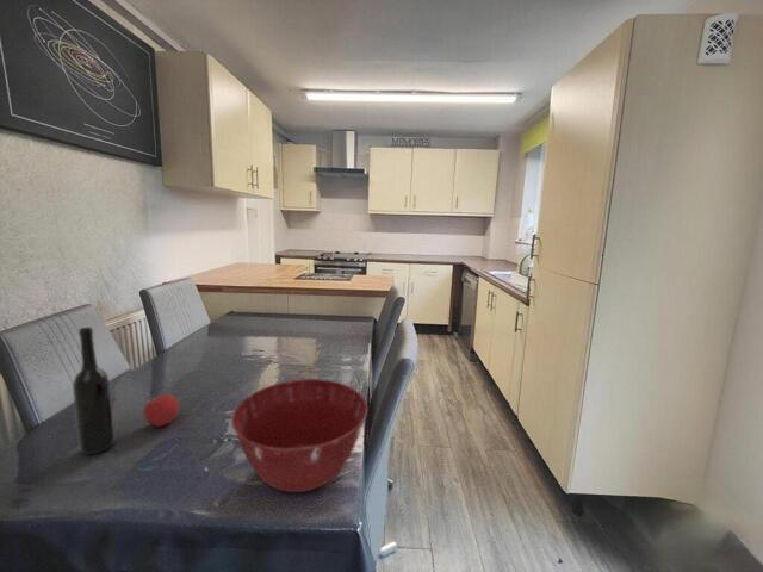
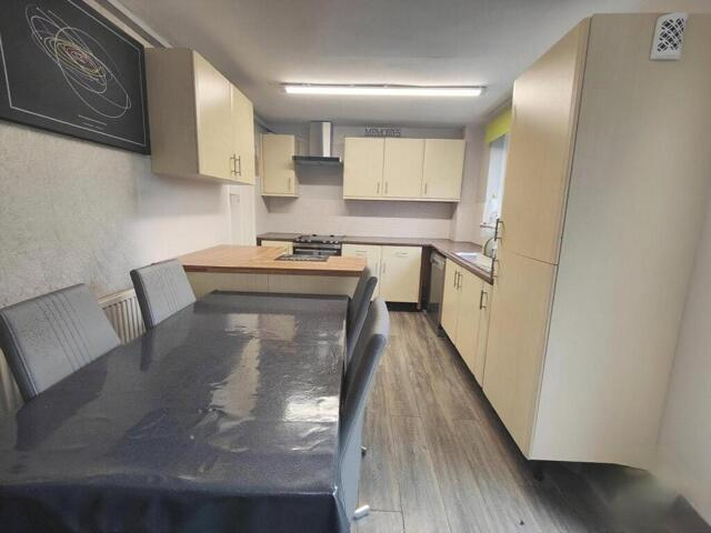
- fruit [142,393,180,428]
- bottle [72,327,116,455]
- mixing bowl [230,378,368,493]
